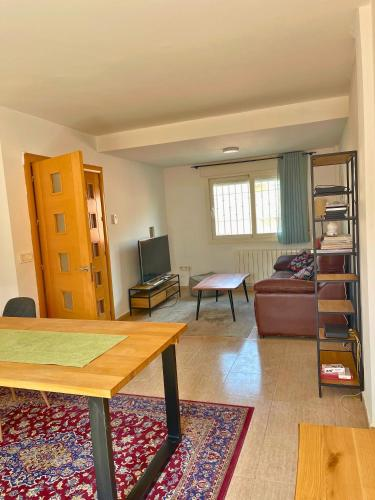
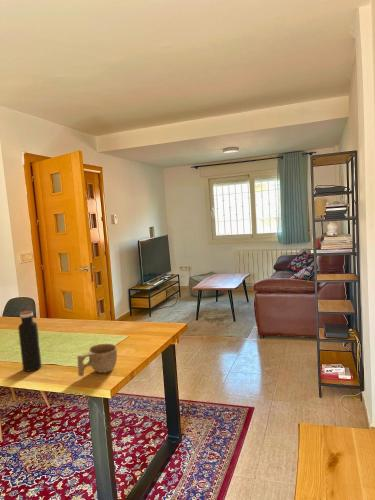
+ cup [76,343,118,377]
+ water bottle [17,309,43,373]
